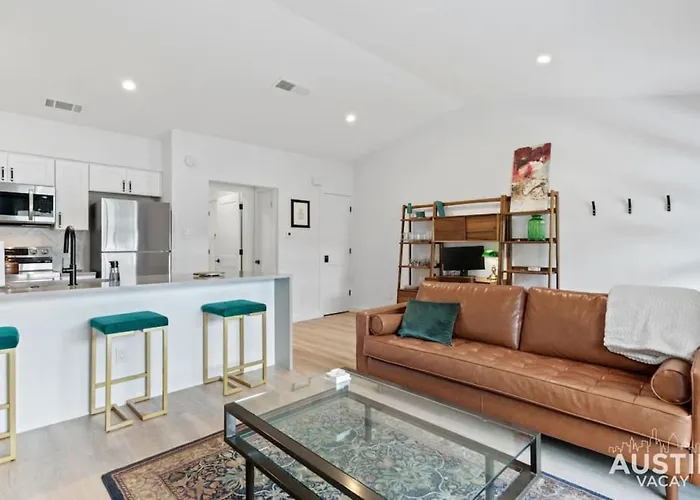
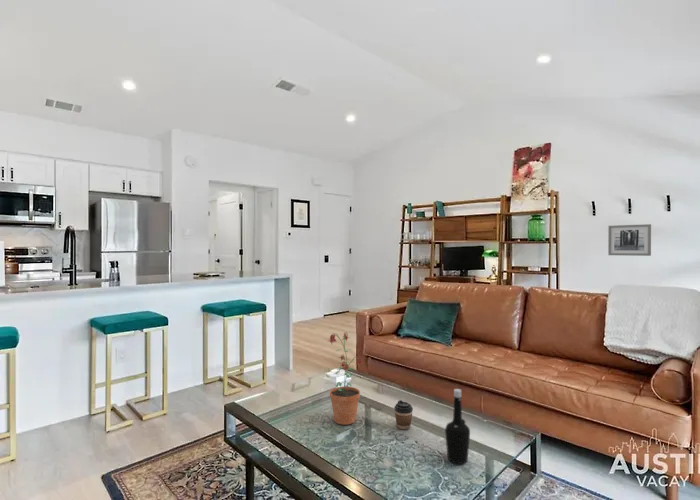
+ potted plant [327,331,365,426]
+ wall art [607,223,652,257]
+ bottle [444,388,471,465]
+ coffee cup [393,399,414,430]
